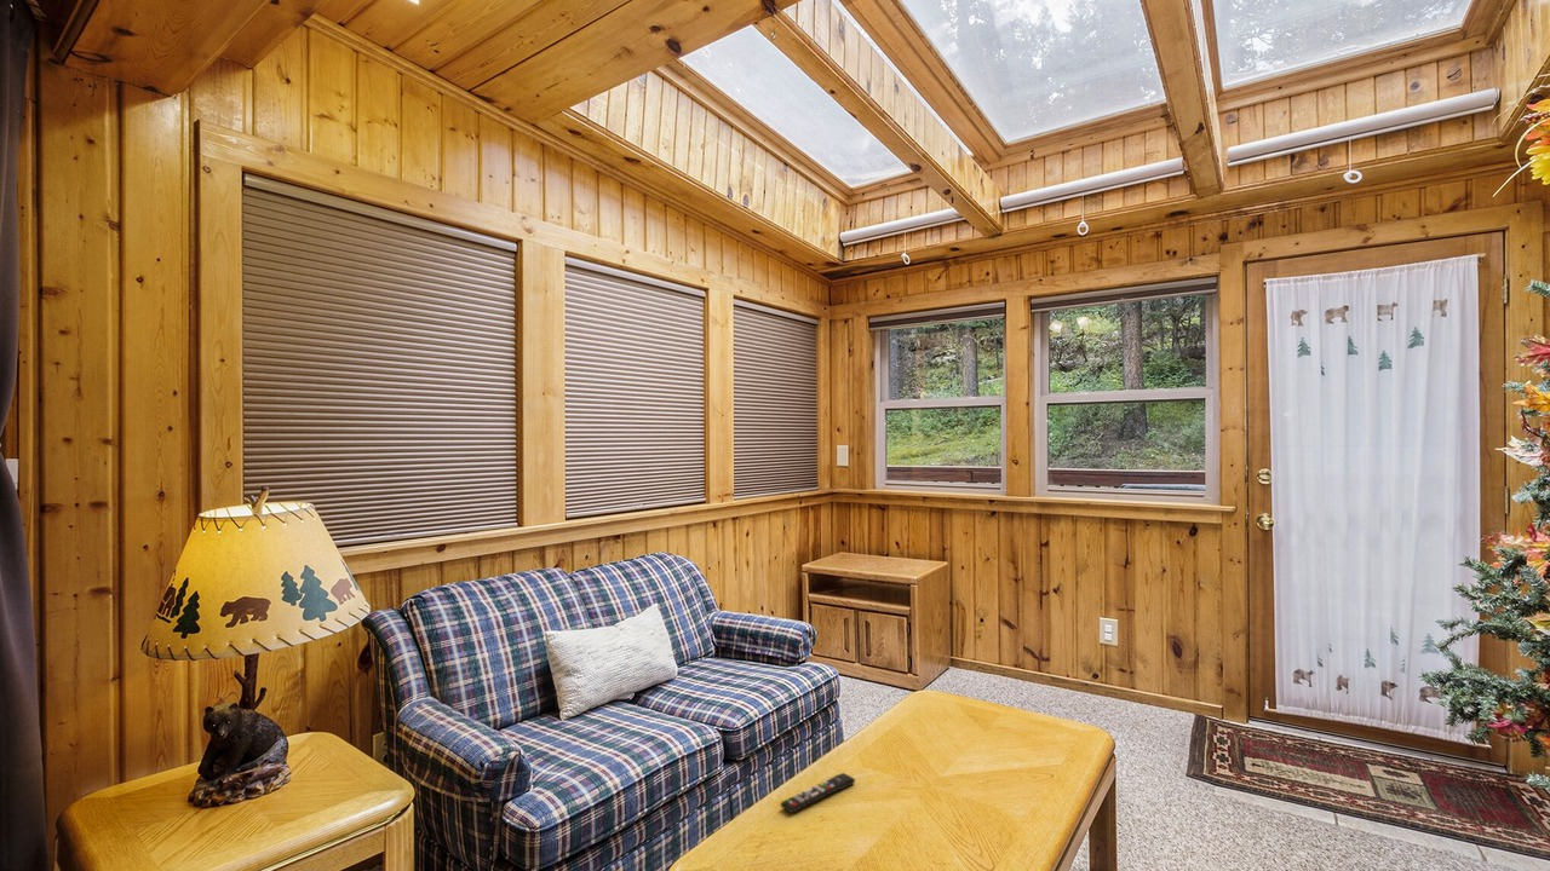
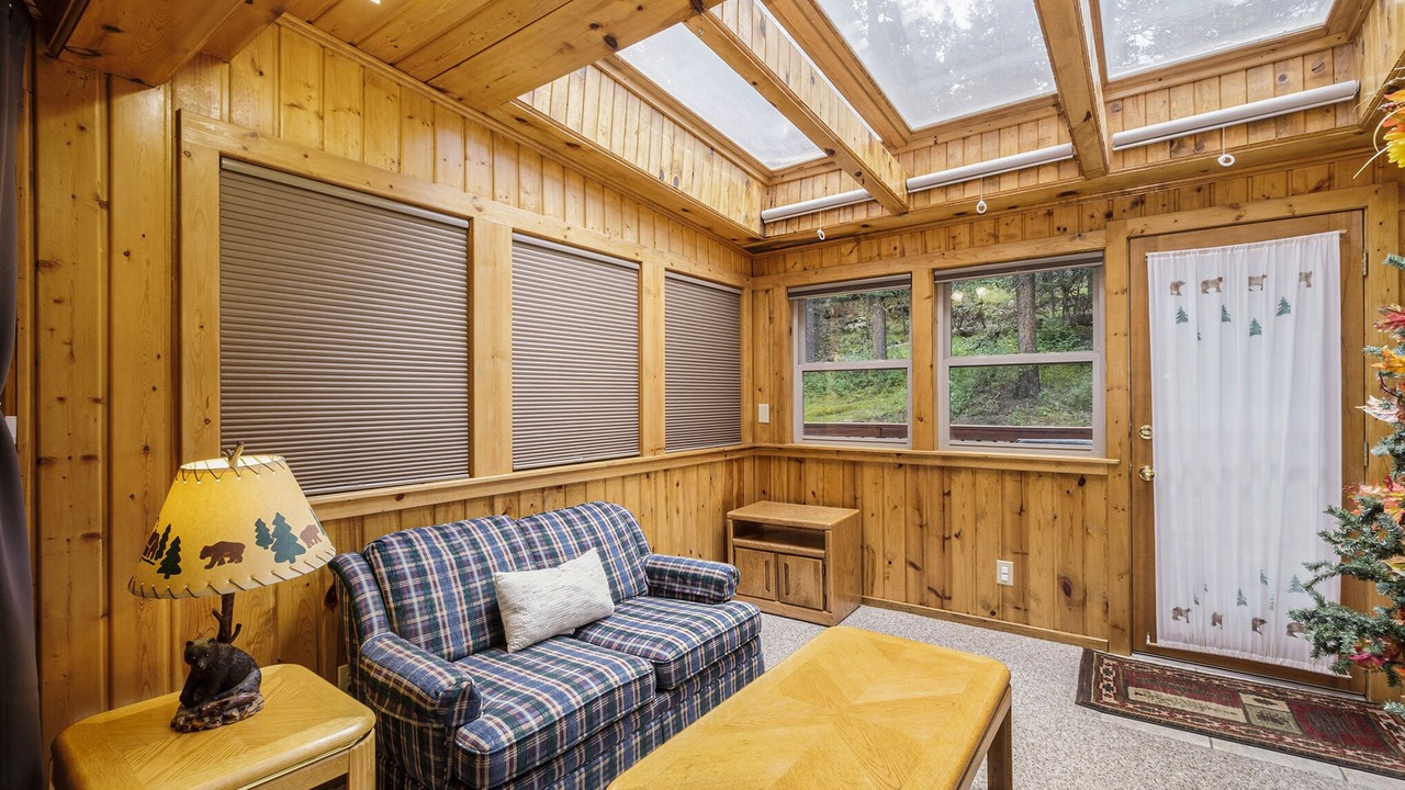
- remote control [779,772,856,814]
